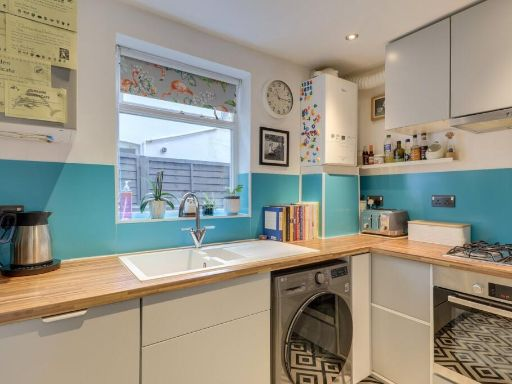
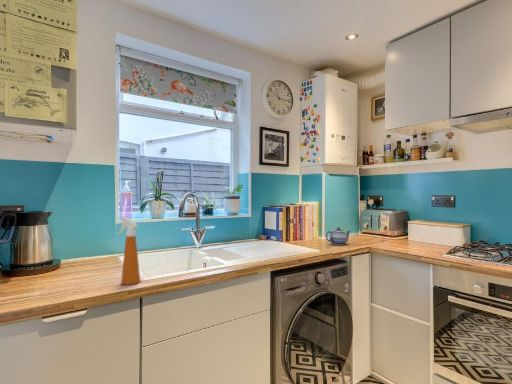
+ spray bottle [117,216,141,286]
+ teapot [325,226,352,246]
